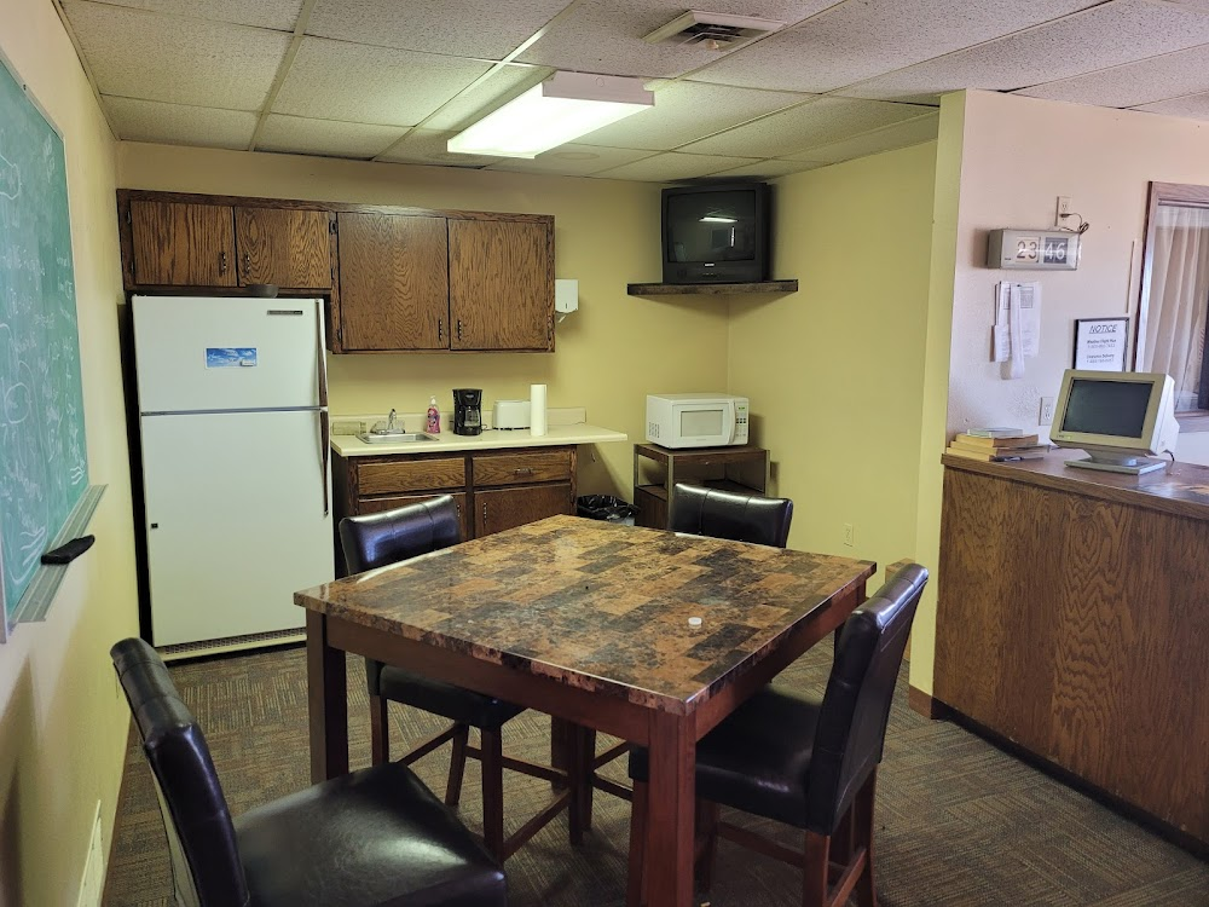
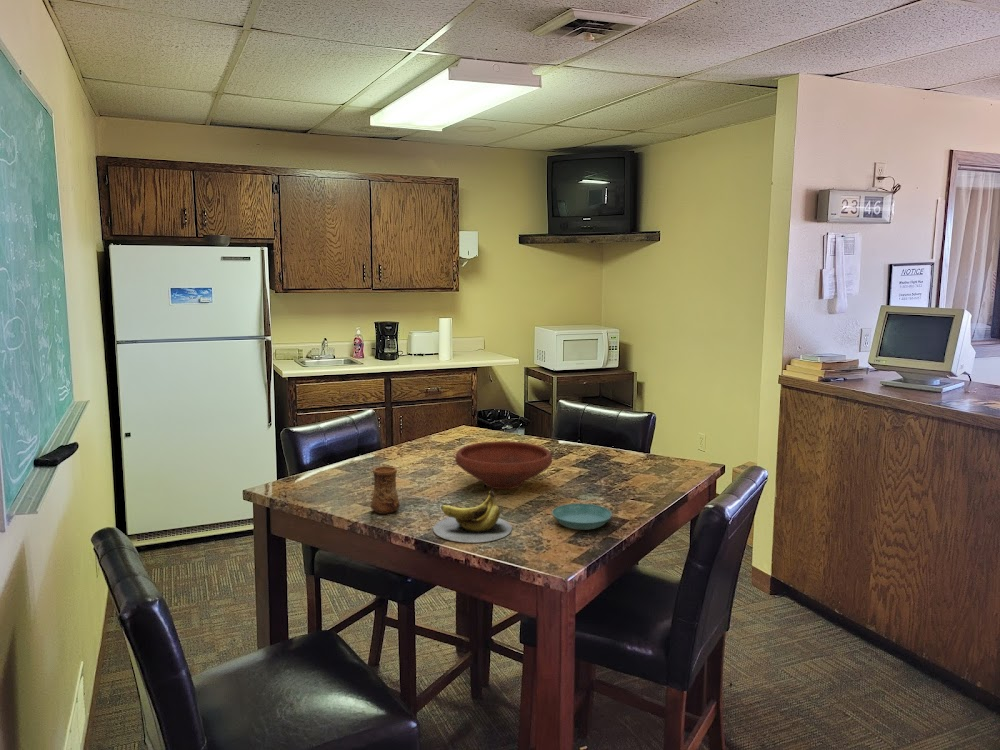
+ bowl [454,440,553,490]
+ banana [432,488,513,544]
+ saucer [551,502,613,531]
+ cup [370,466,401,515]
